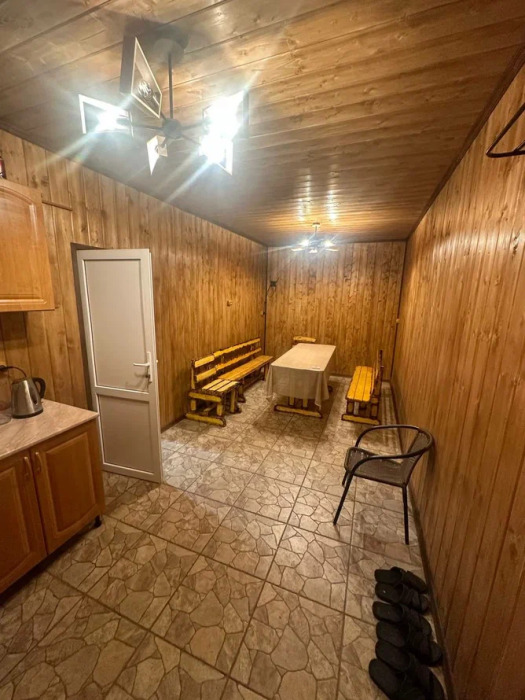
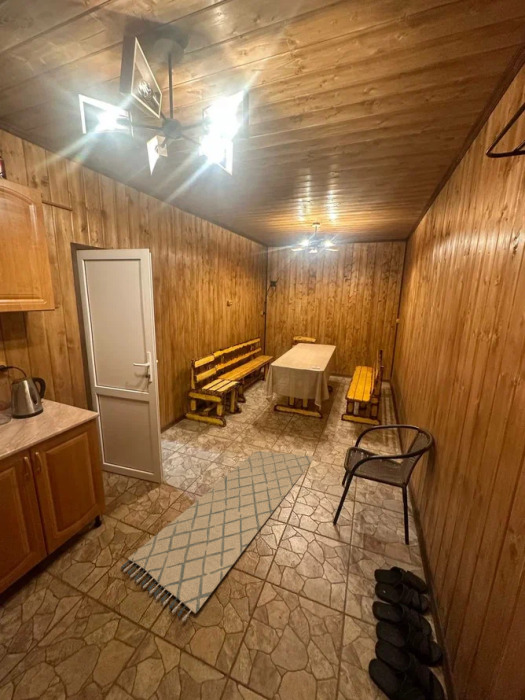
+ rug [120,450,315,622]
